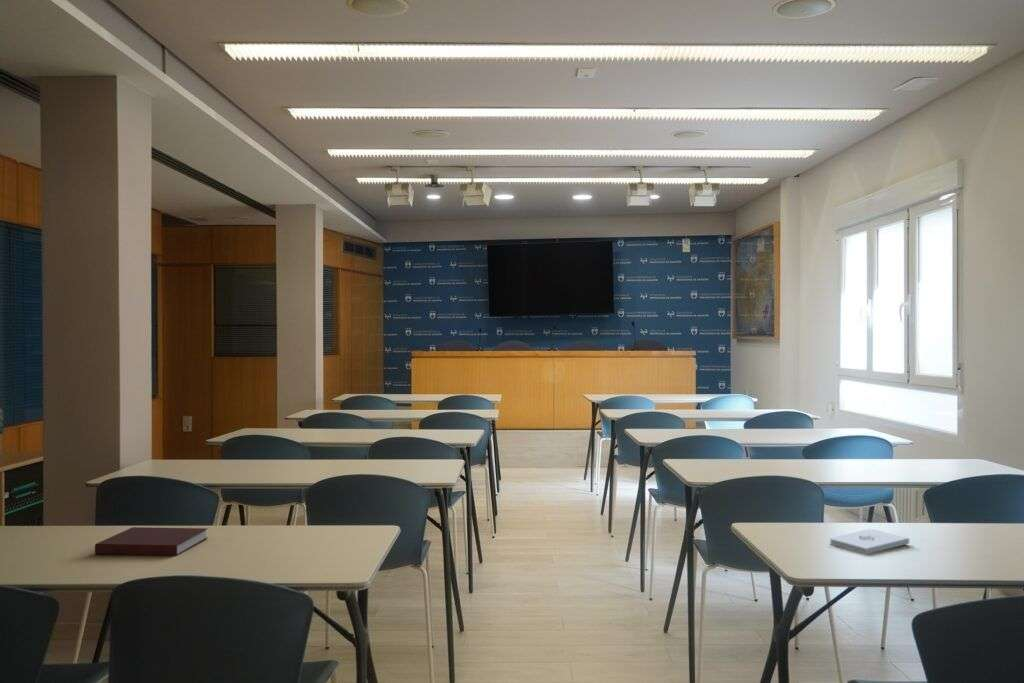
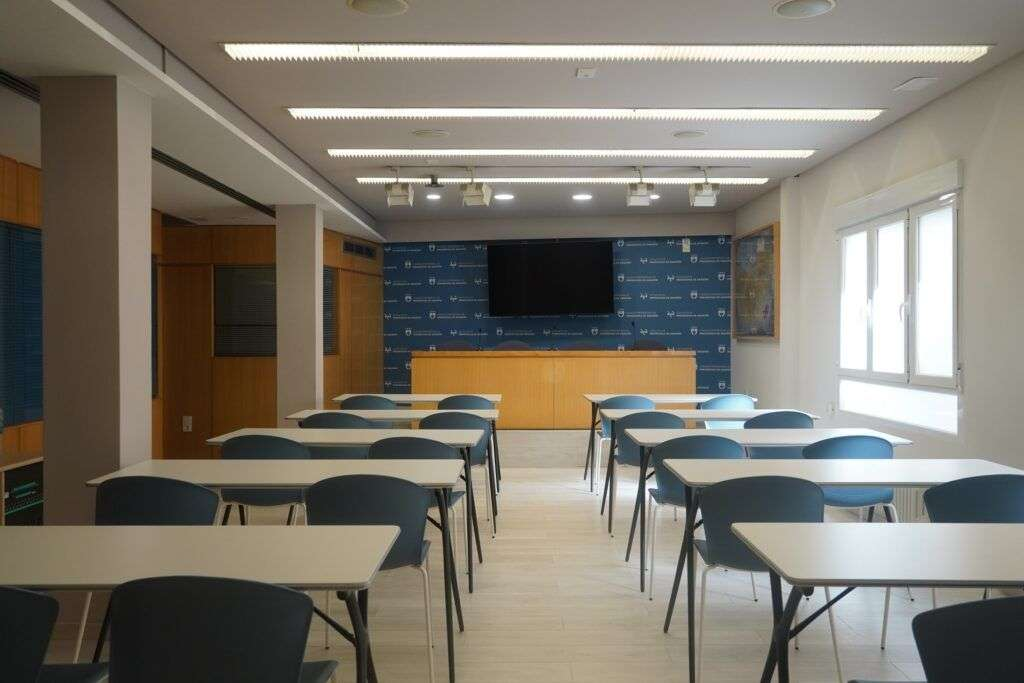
- notepad [829,528,910,555]
- notebook [94,526,209,557]
